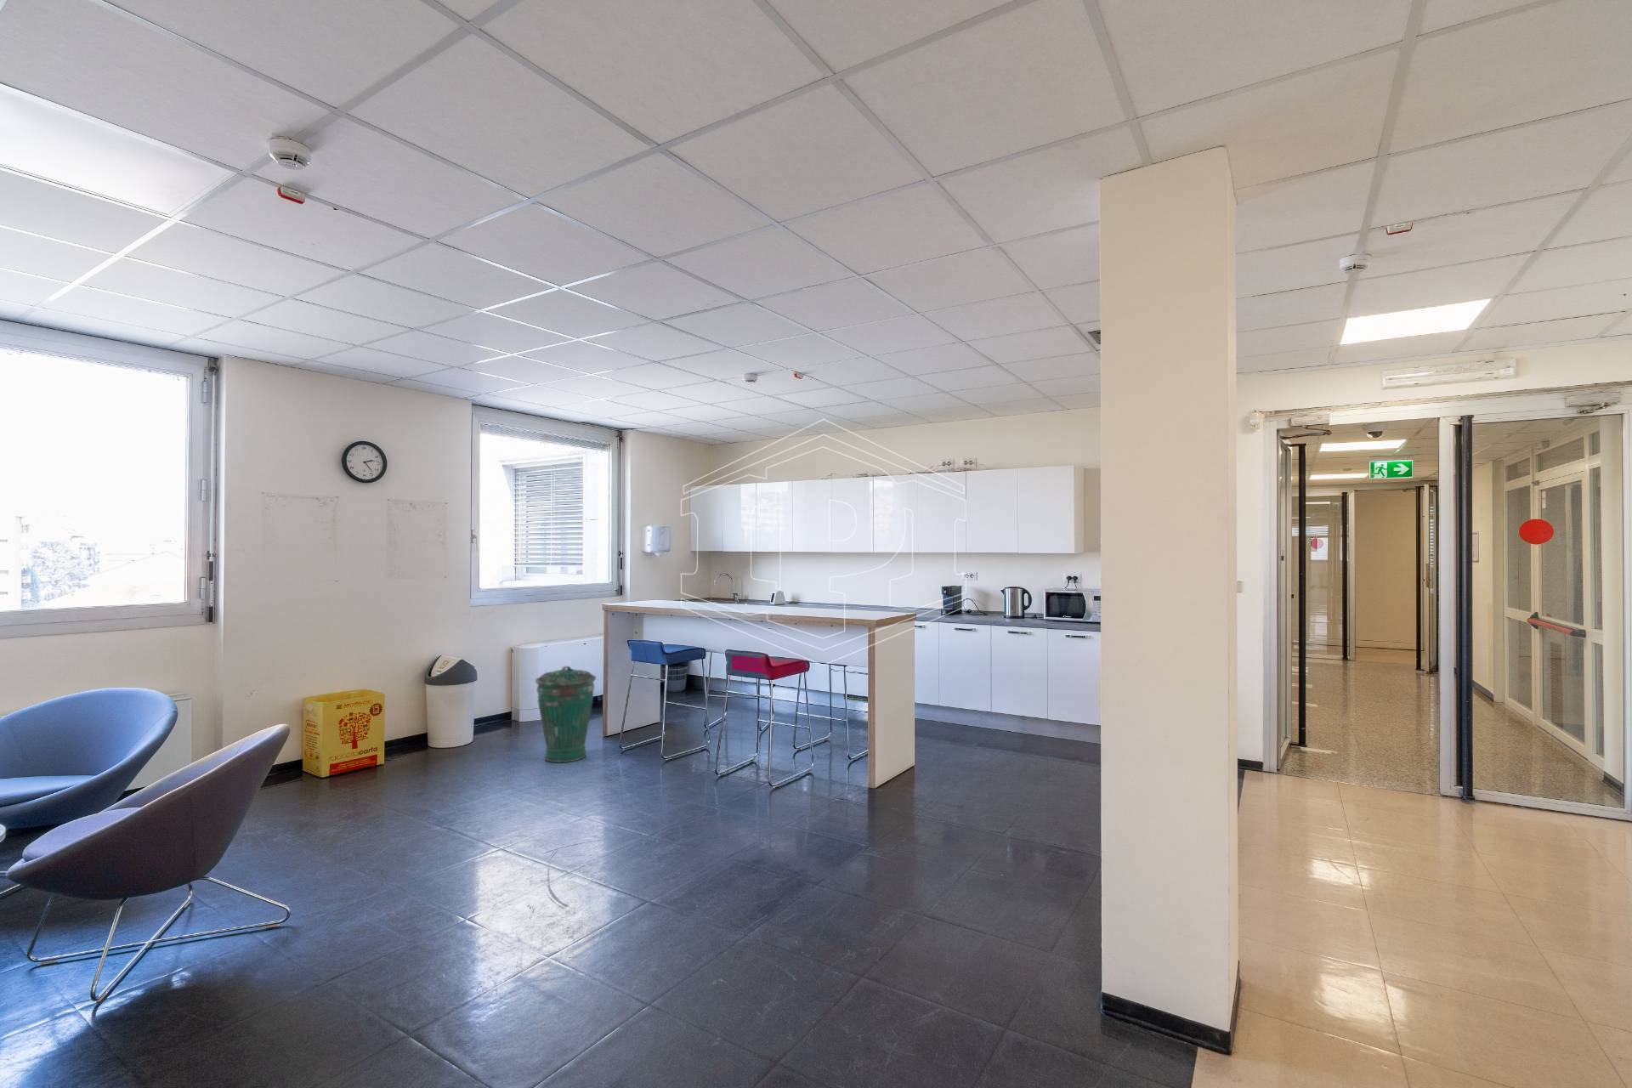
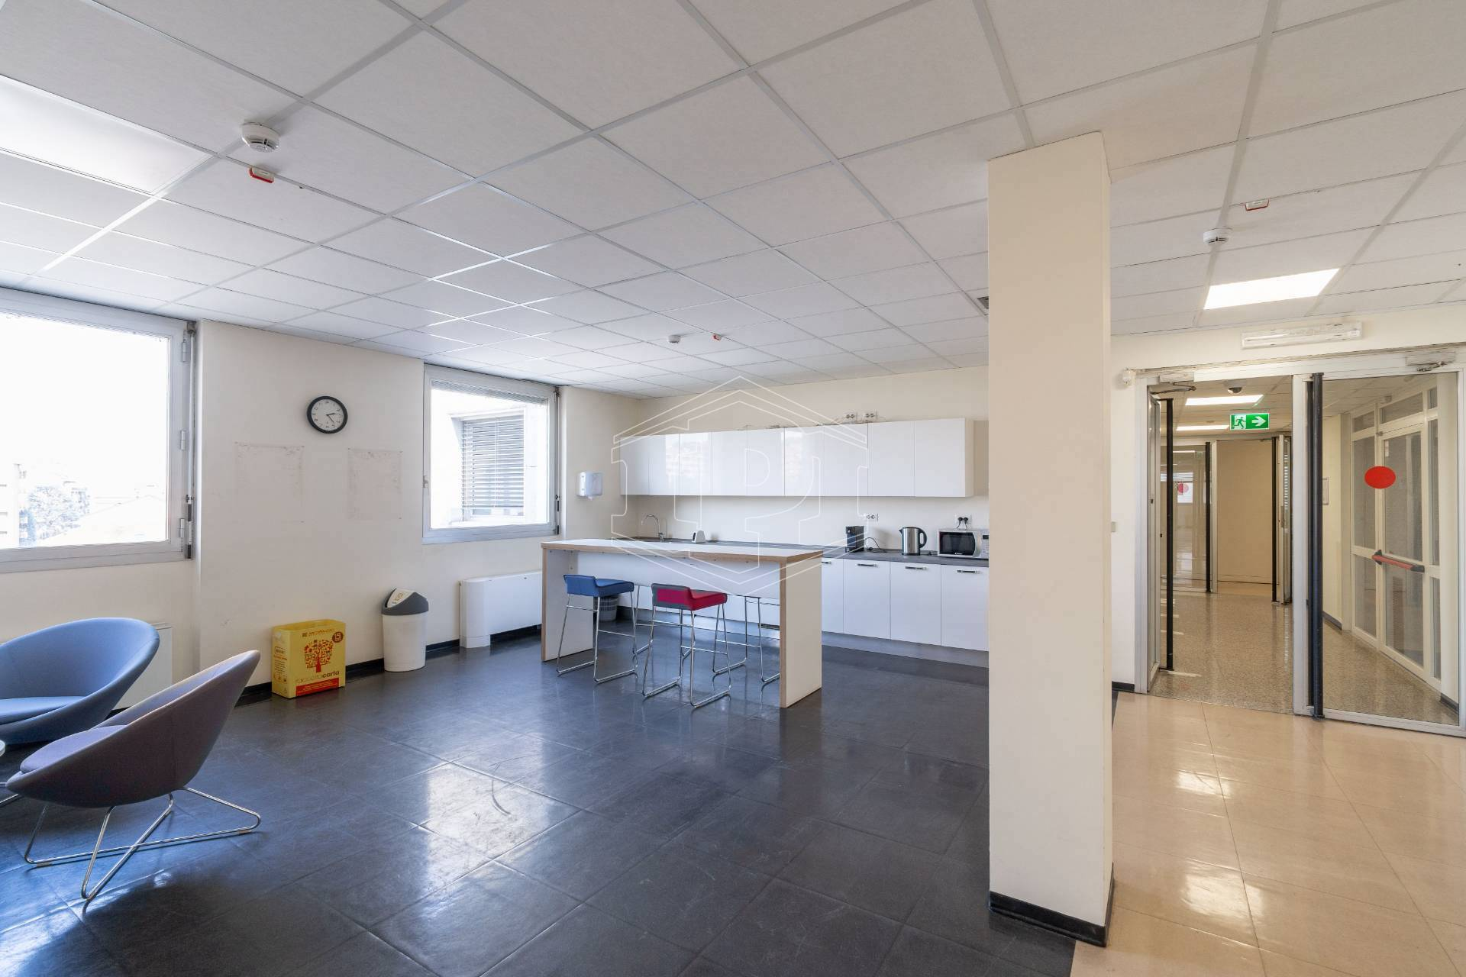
- trash can [534,665,596,764]
